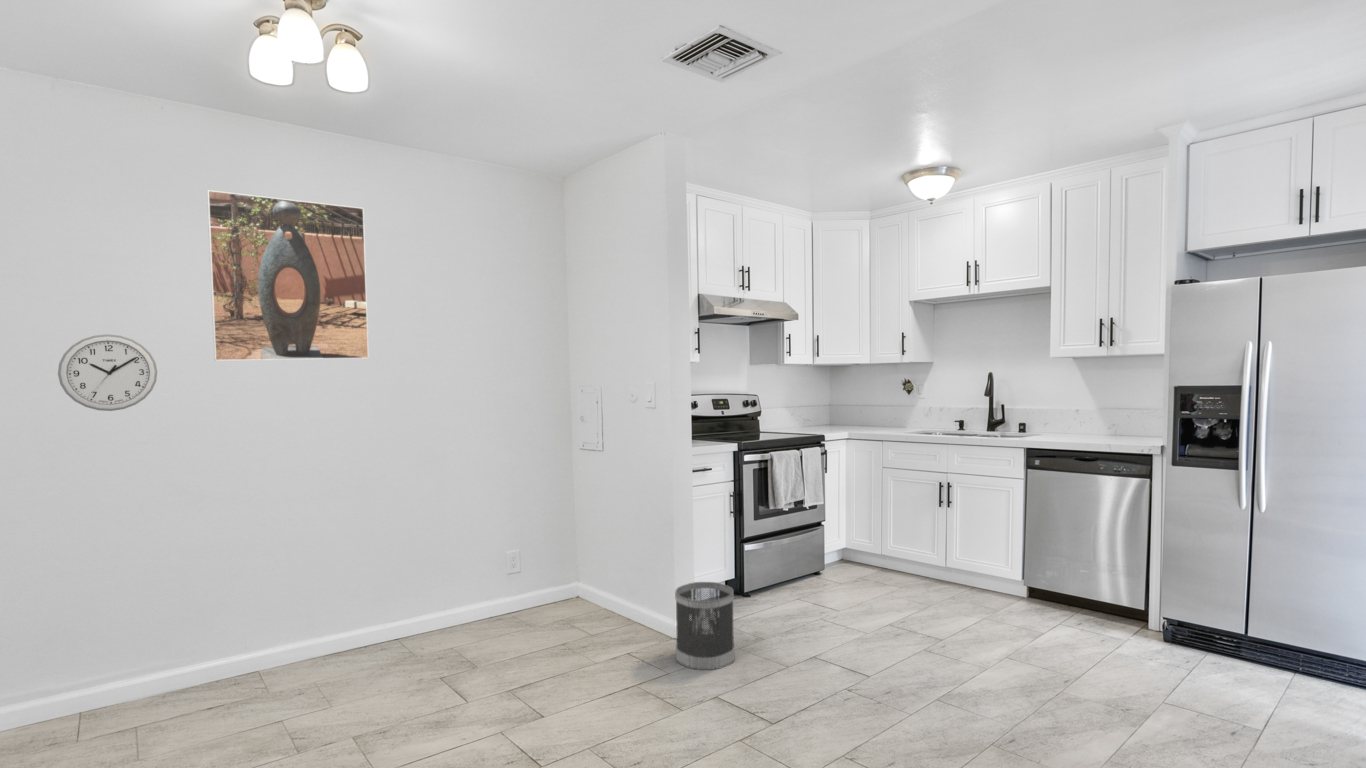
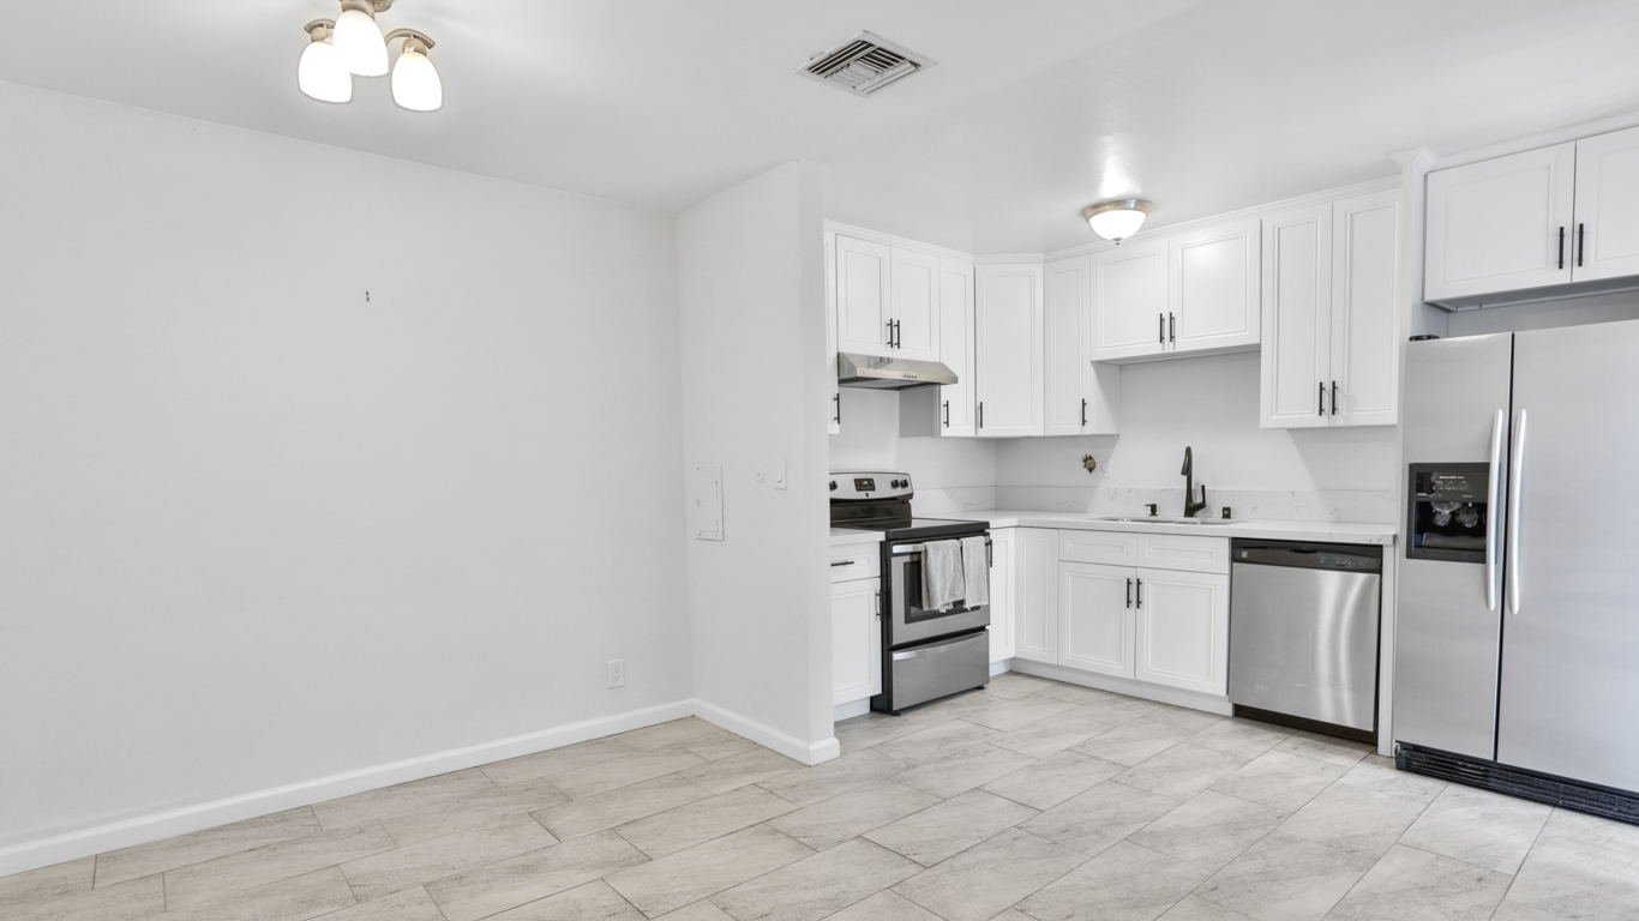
- wastebasket [674,581,735,671]
- wall clock [57,333,158,412]
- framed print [206,189,370,362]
